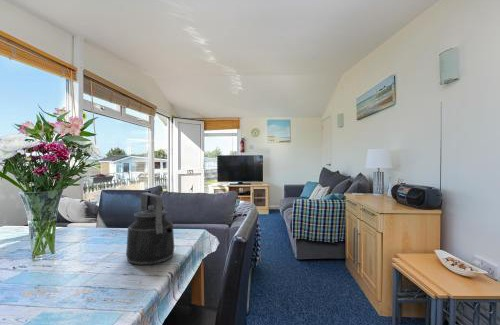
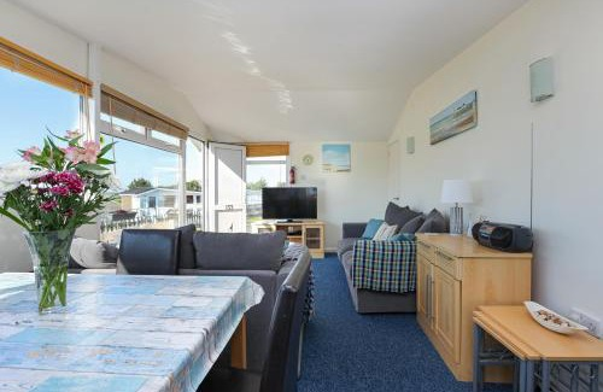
- kettle [125,192,175,266]
